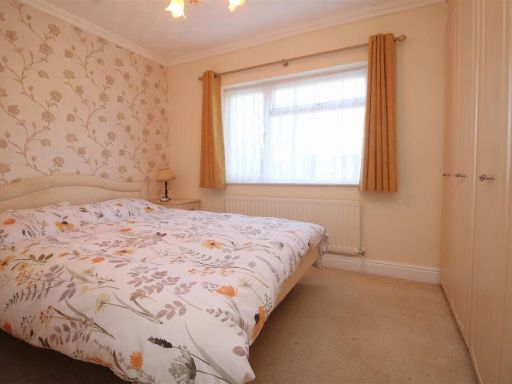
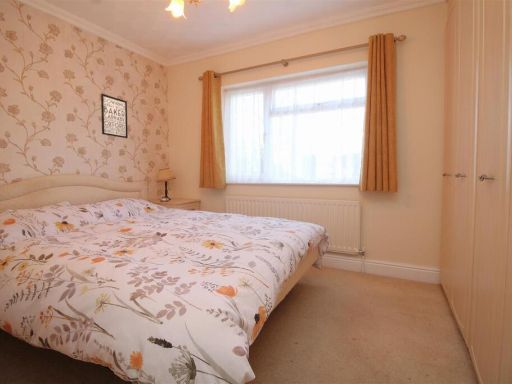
+ wall art [100,93,129,139]
